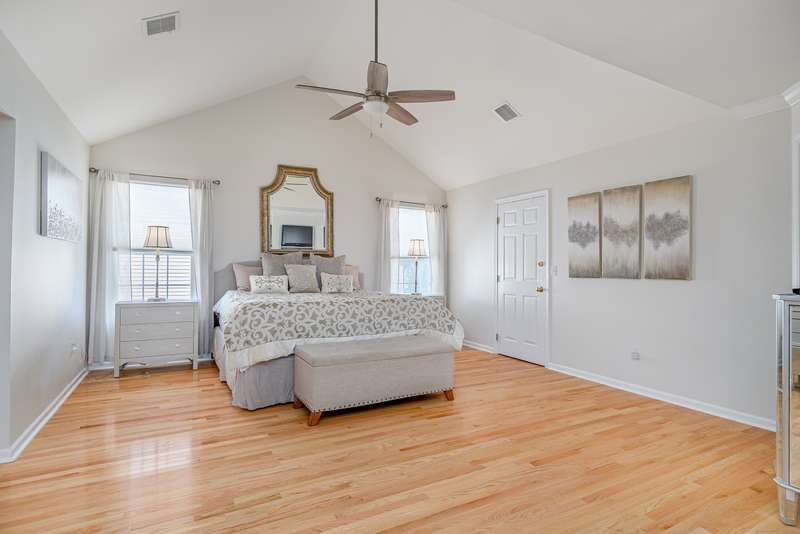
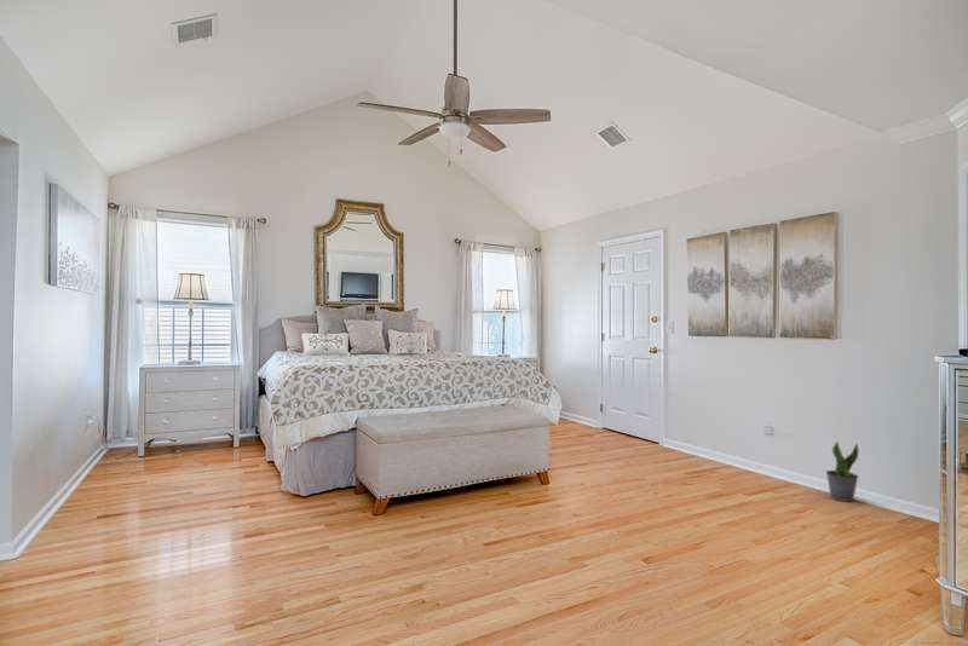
+ potted plant [825,440,860,503]
